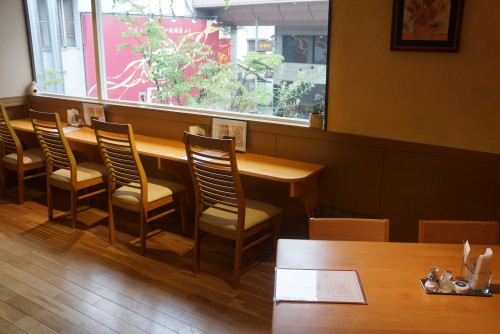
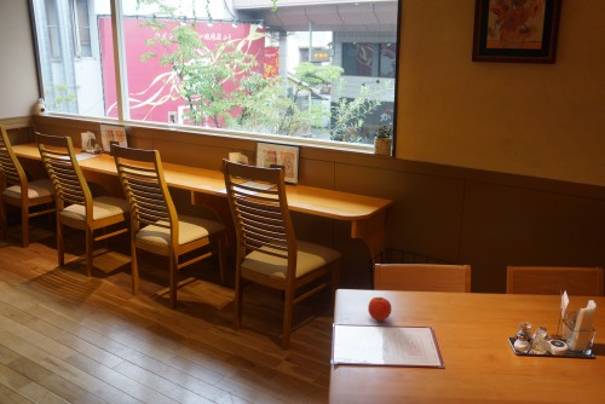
+ apple [367,296,392,322]
